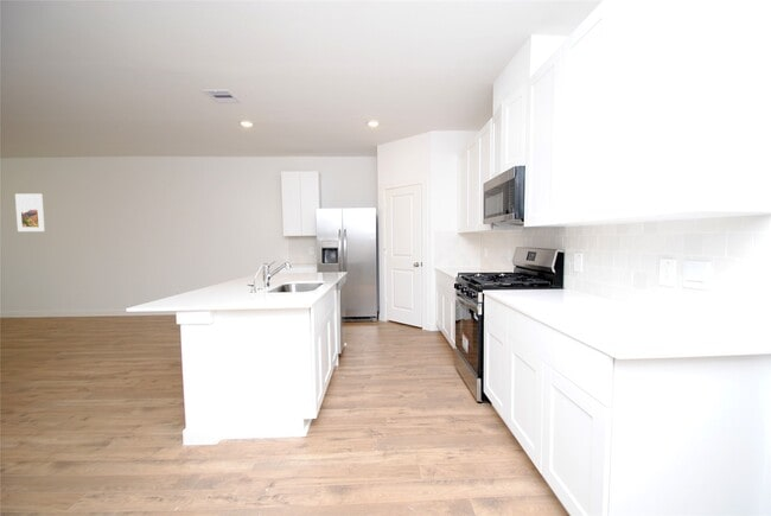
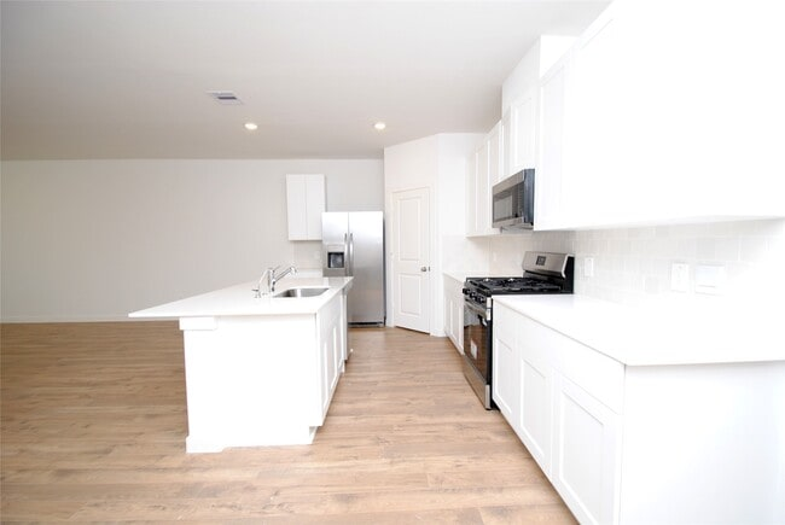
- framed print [14,193,45,232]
